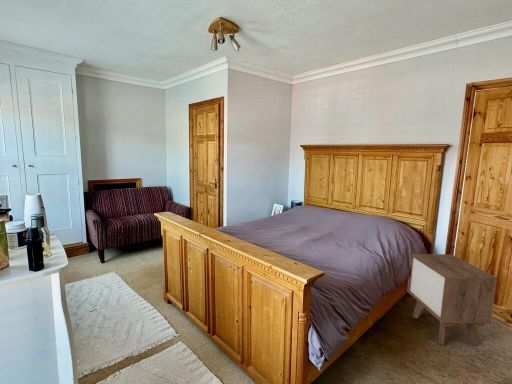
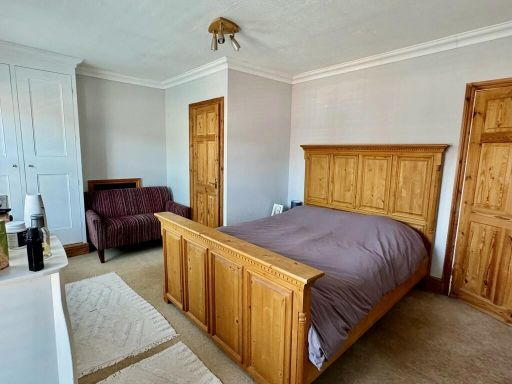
- nightstand [406,253,498,347]
